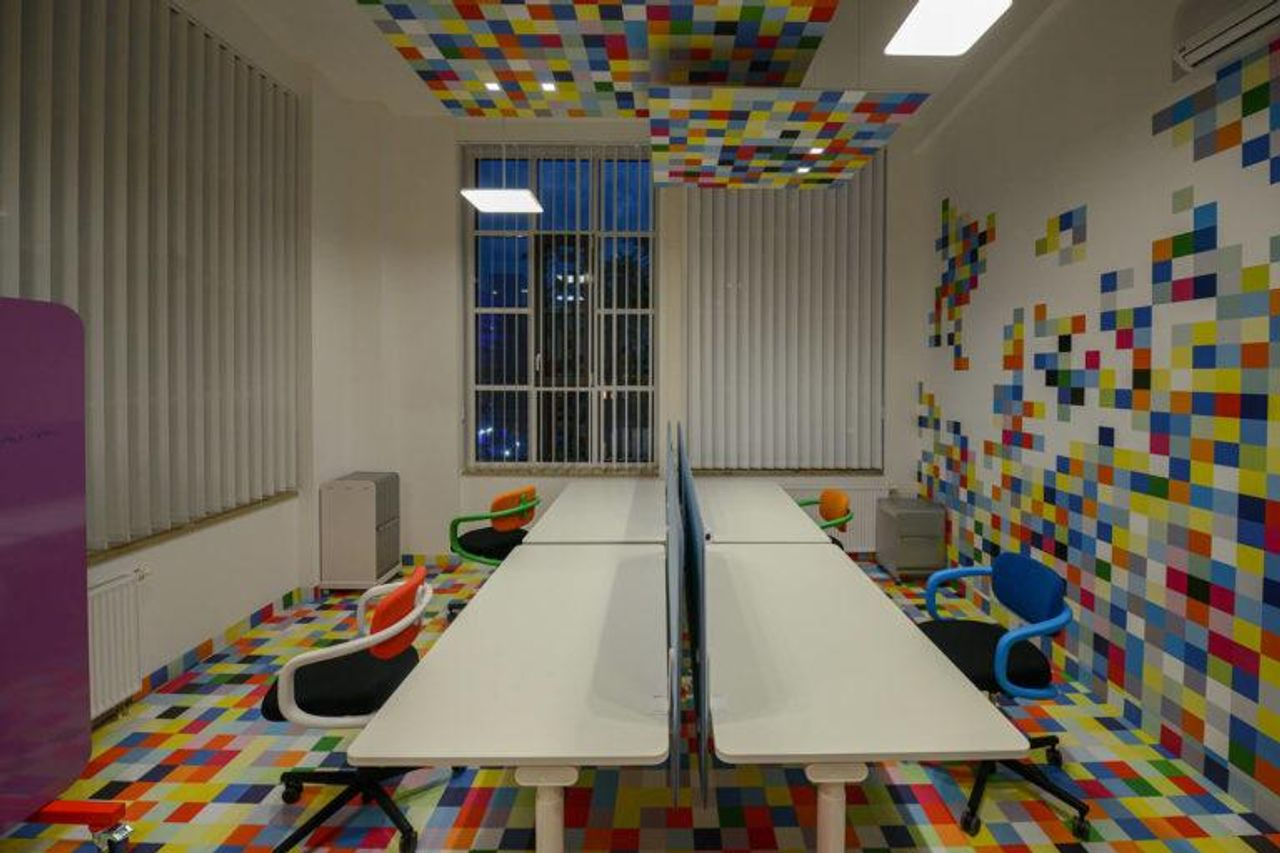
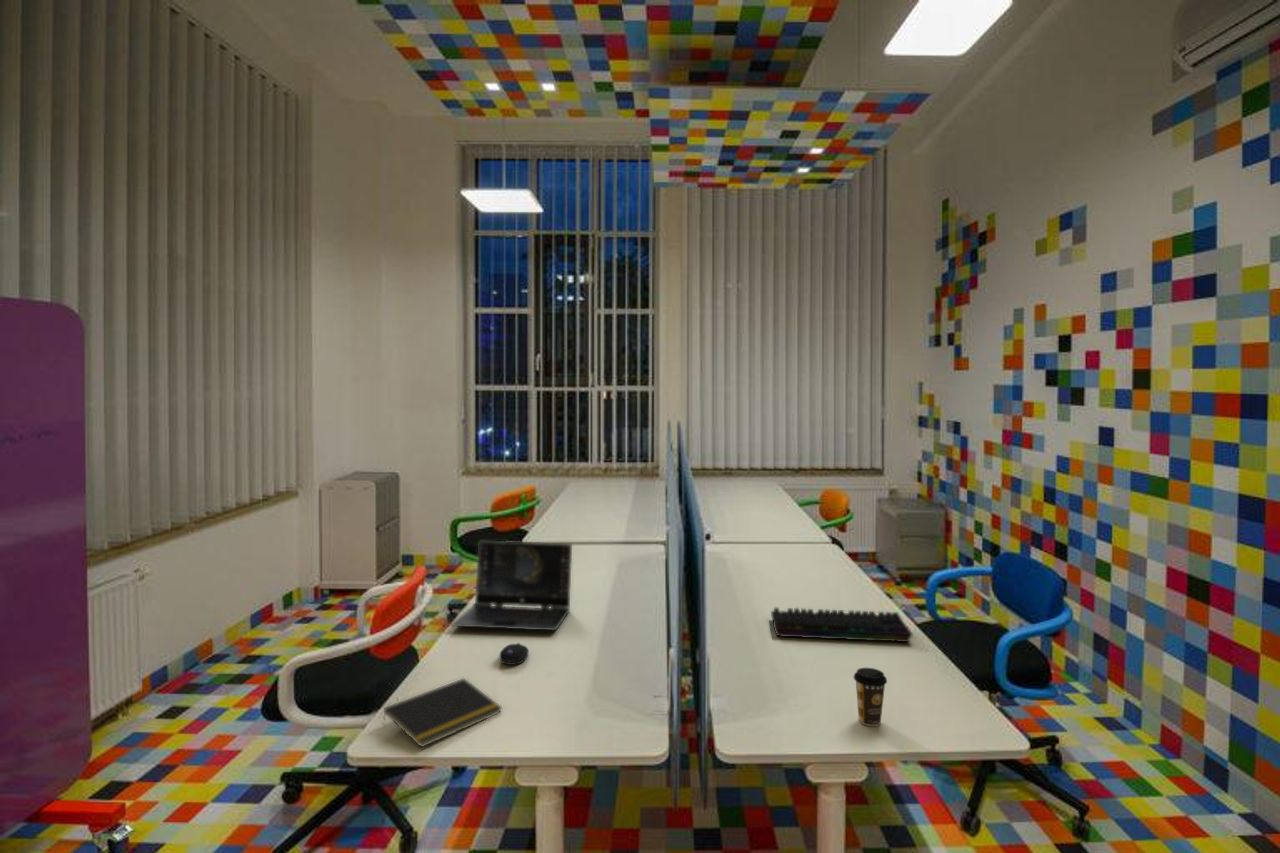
+ coffee cup [853,667,888,727]
+ computer mouse [499,642,530,666]
+ notepad [381,677,503,748]
+ keyboard [770,606,914,643]
+ laptop [450,540,573,632]
